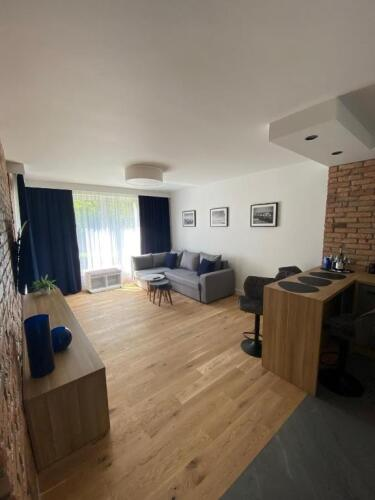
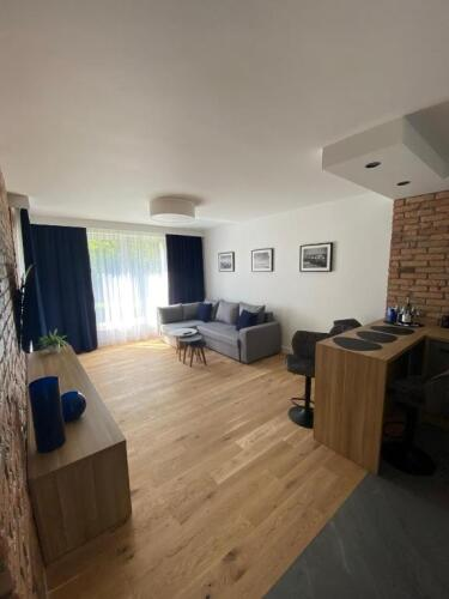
- bench [84,267,123,295]
